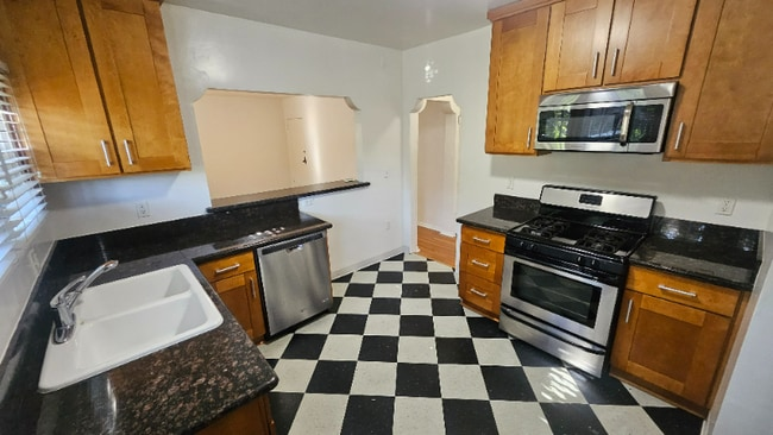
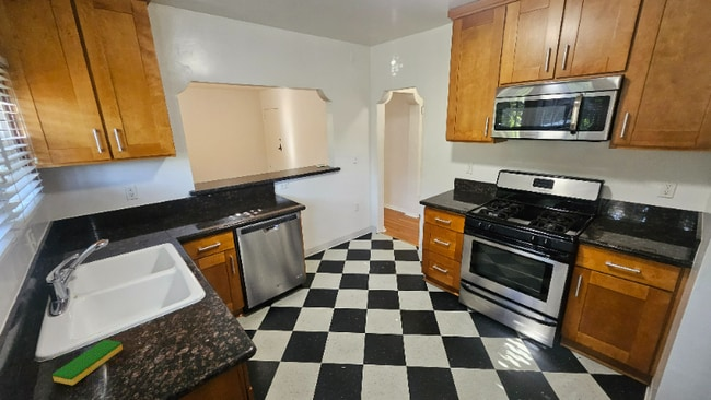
+ dish sponge [51,339,124,386]
